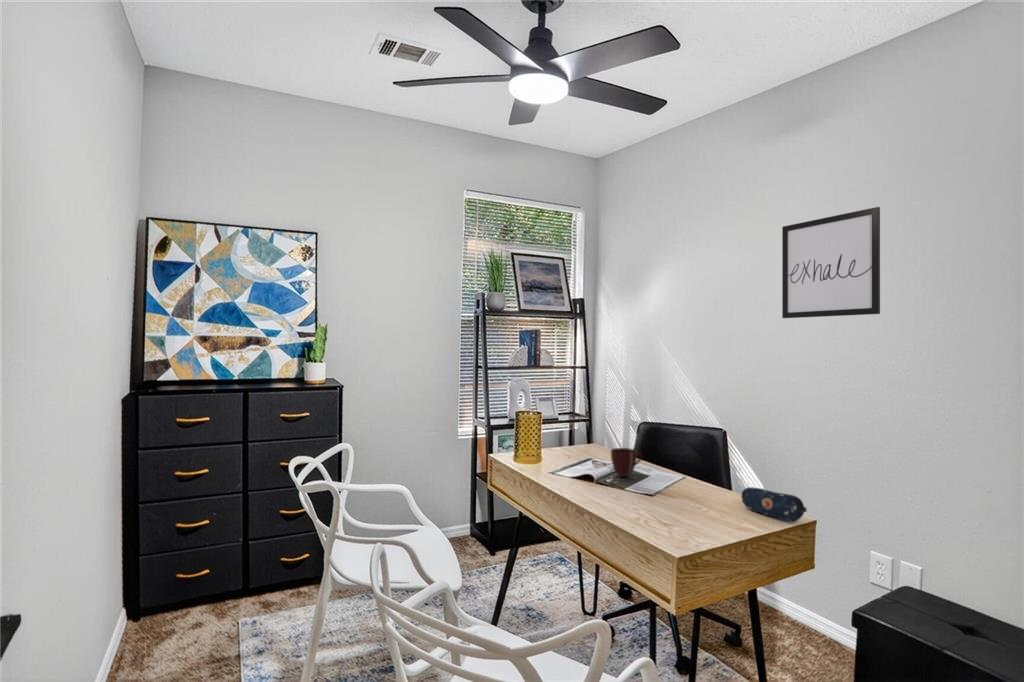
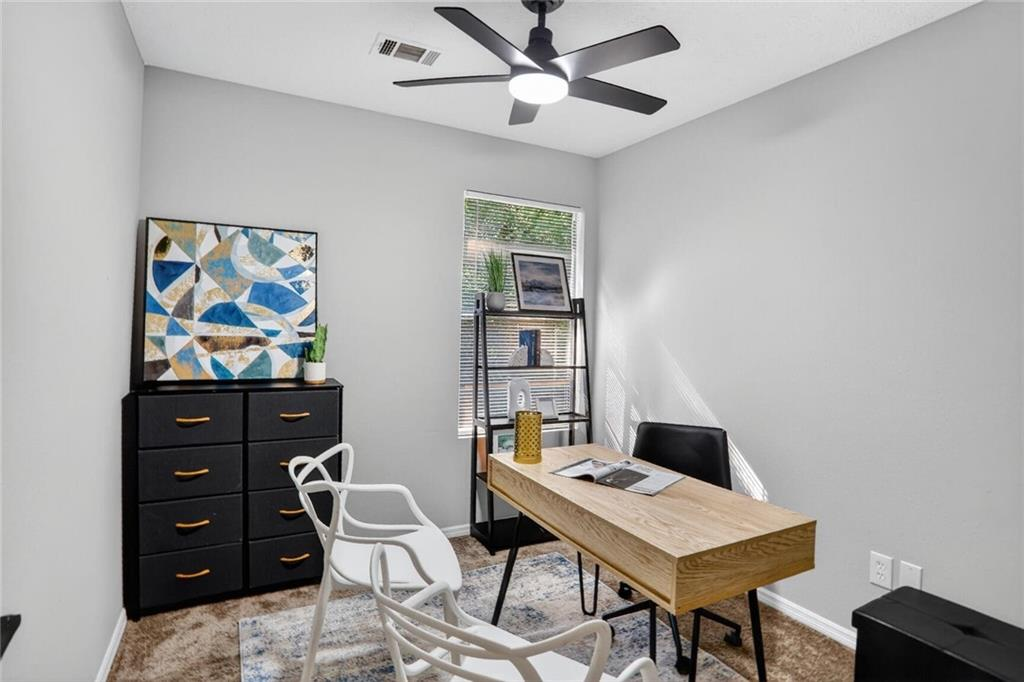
- wall art [781,206,881,319]
- pencil case [740,486,808,523]
- mug [610,447,643,478]
